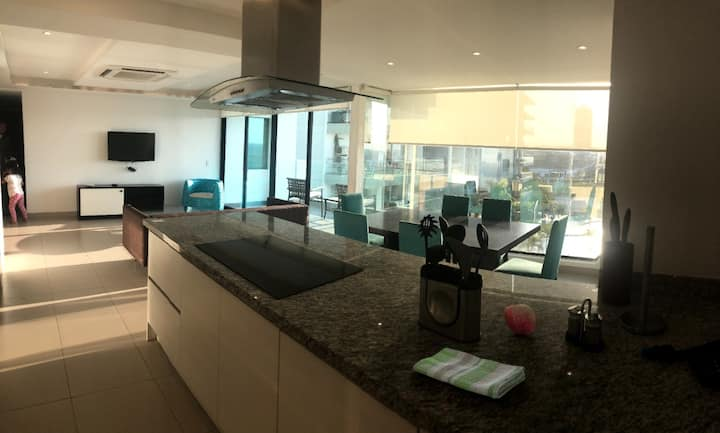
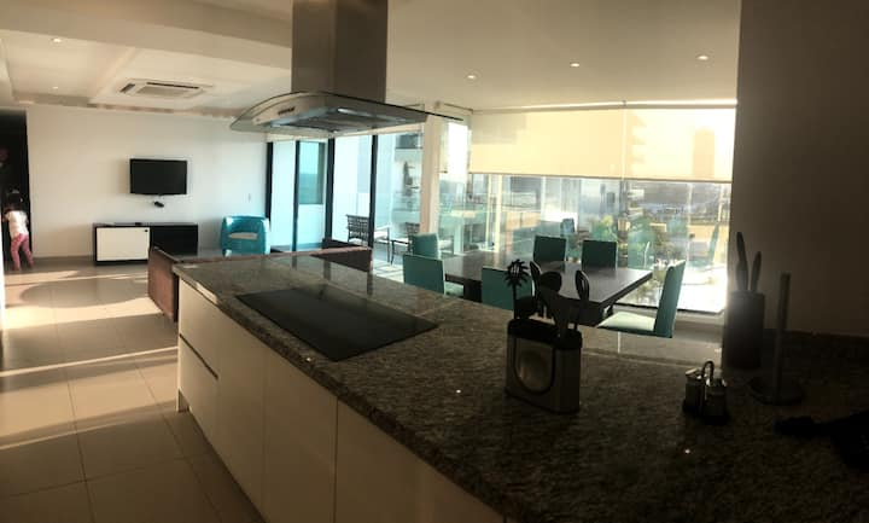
- dish towel [412,347,526,400]
- apple [503,301,537,336]
